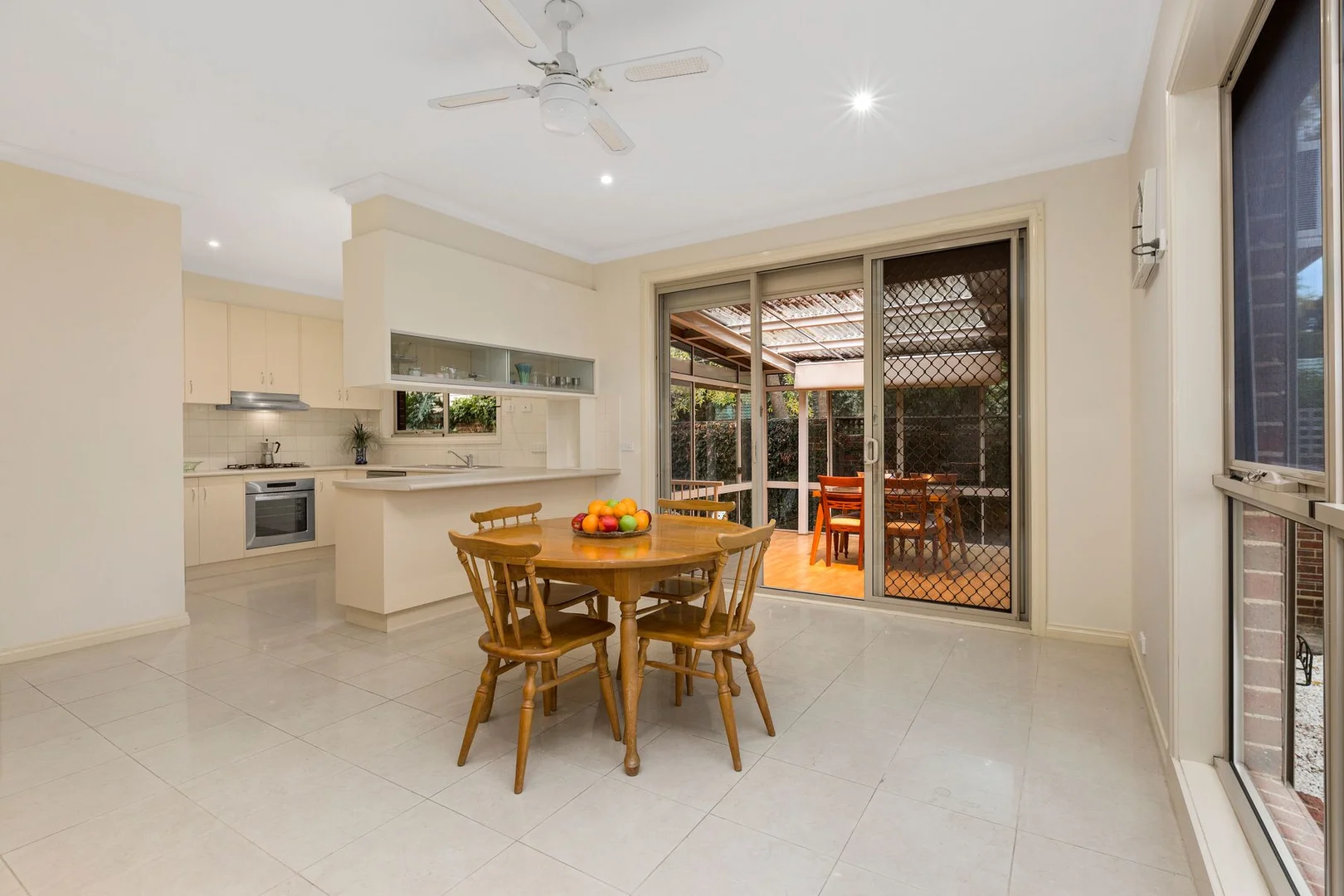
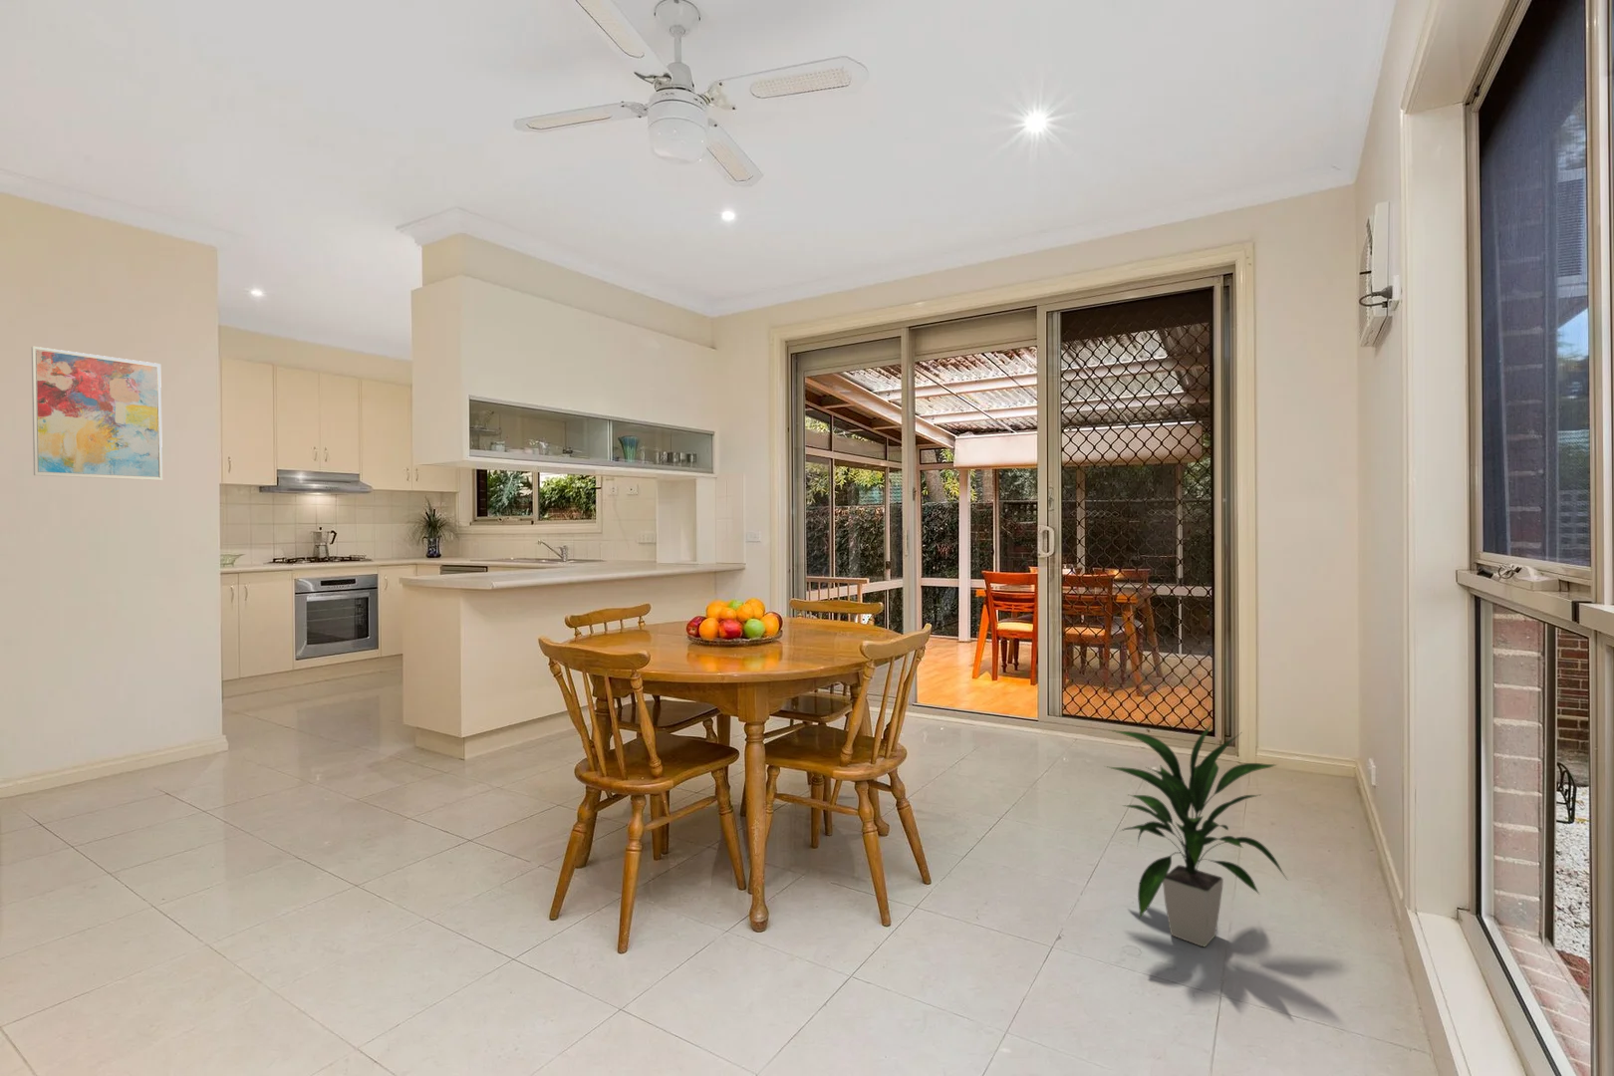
+ wall art [31,346,163,482]
+ indoor plant [1104,721,1289,948]
